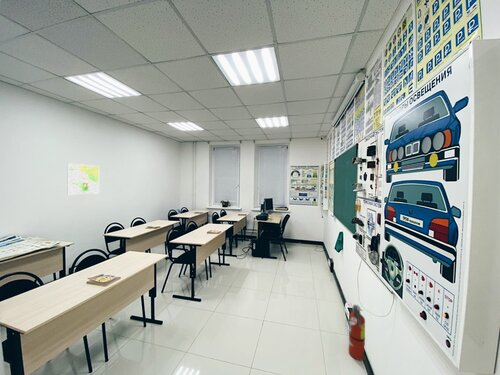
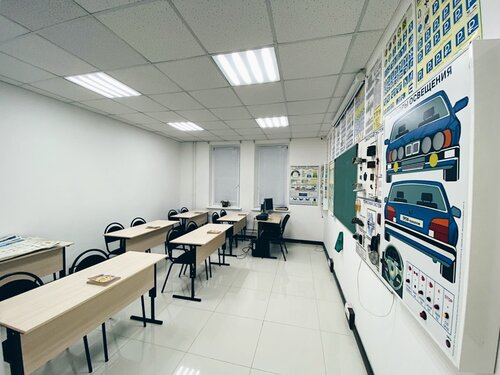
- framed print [66,163,100,195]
- fire extinguisher [345,304,366,361]
